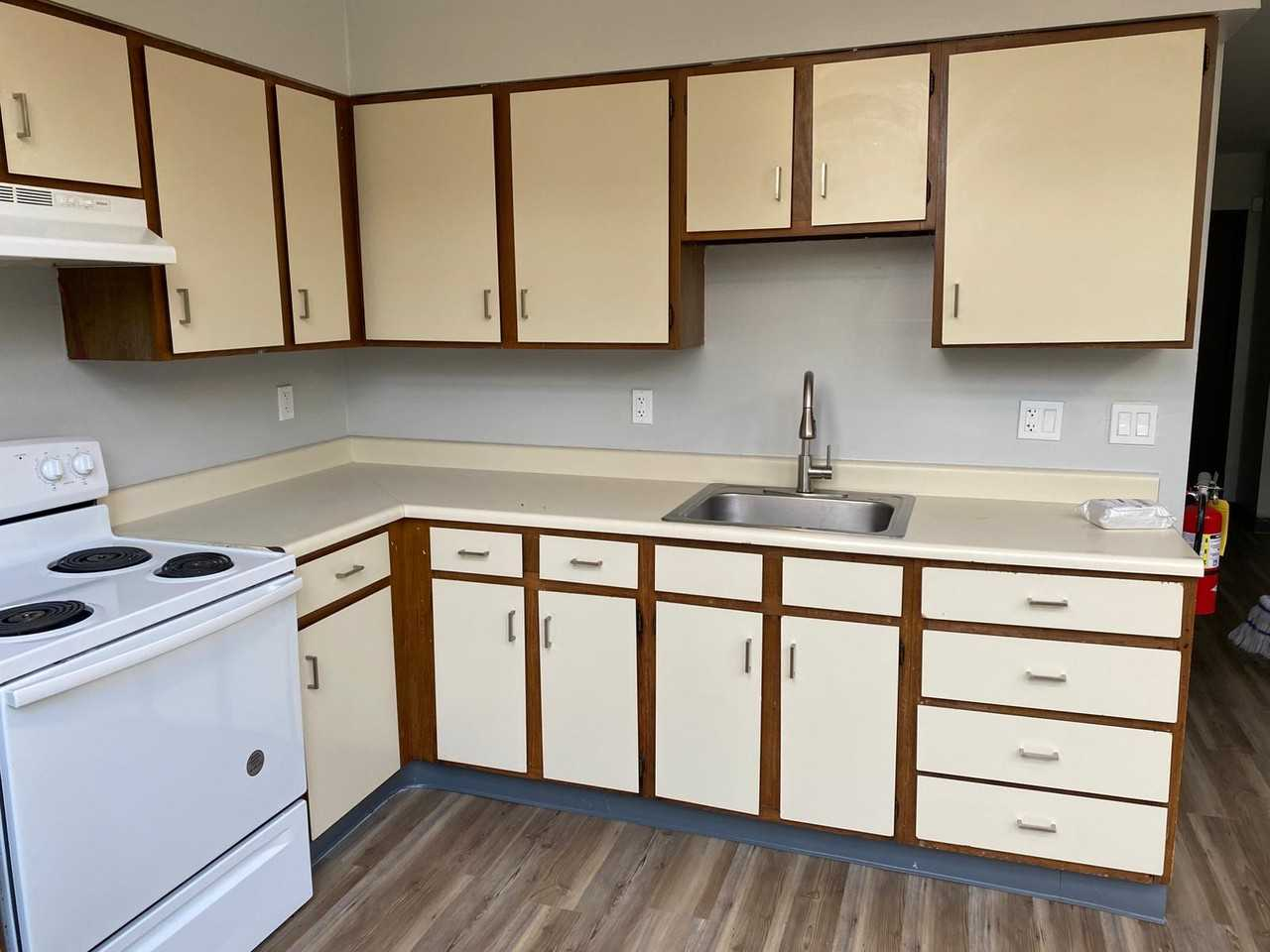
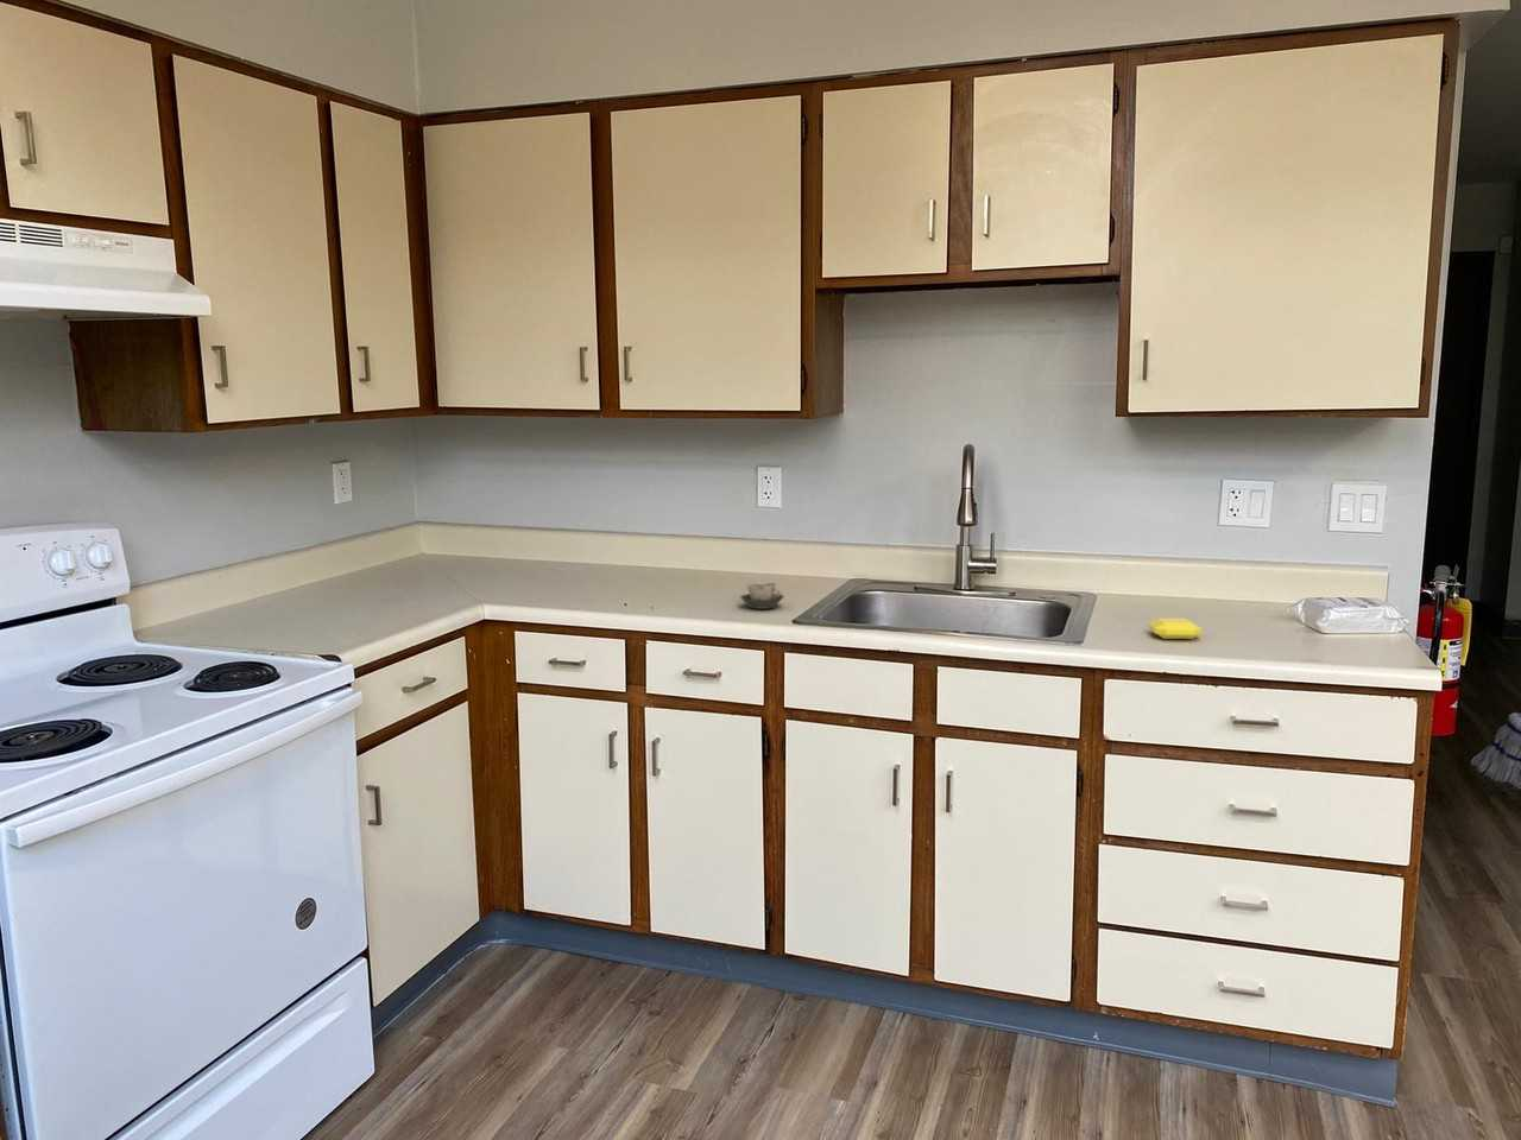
+ cup [739,581,786,611]
+ soap bar [1147,618,1202,641]
